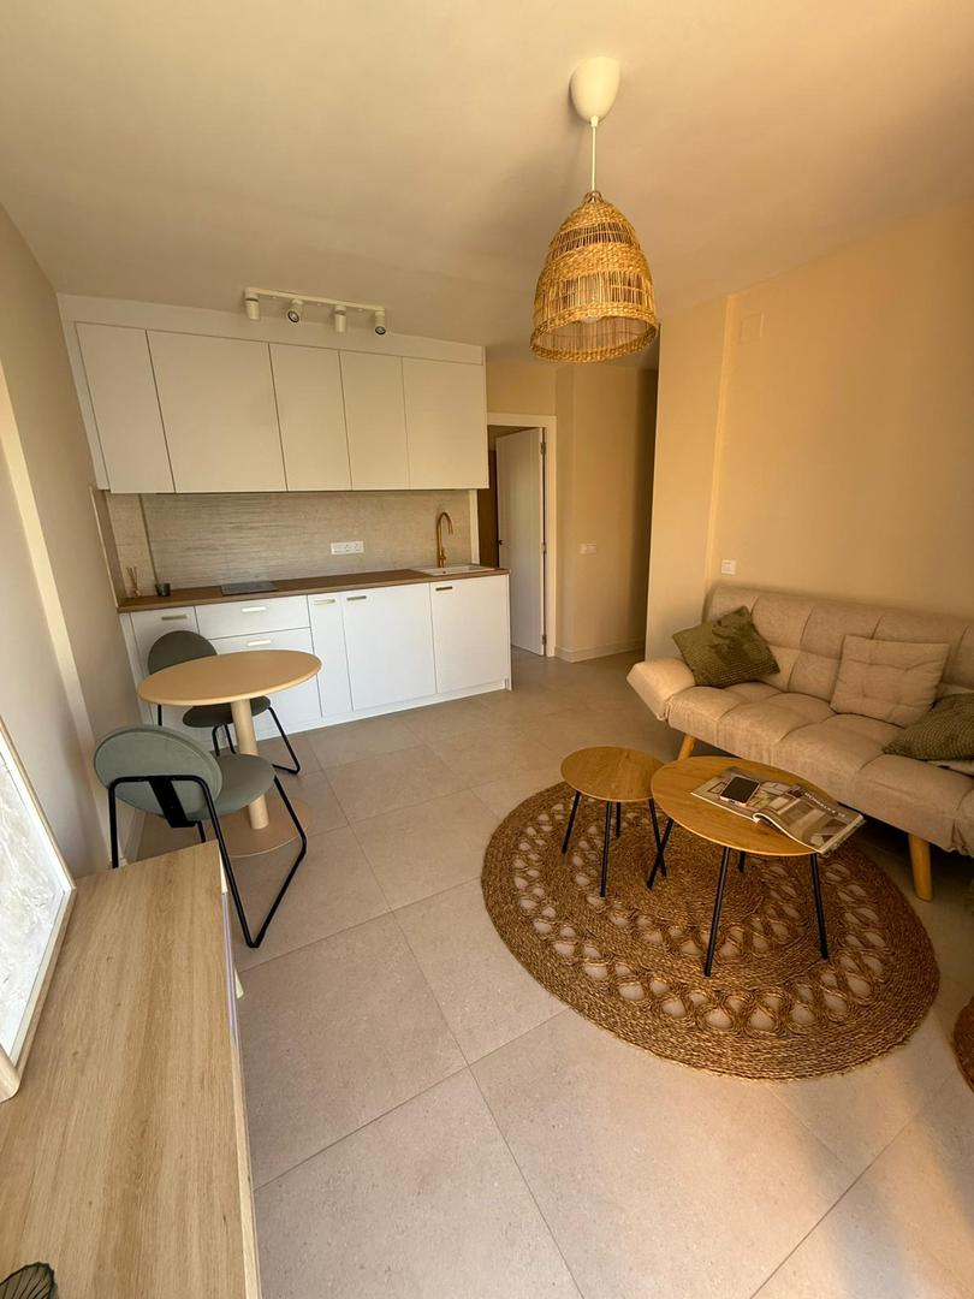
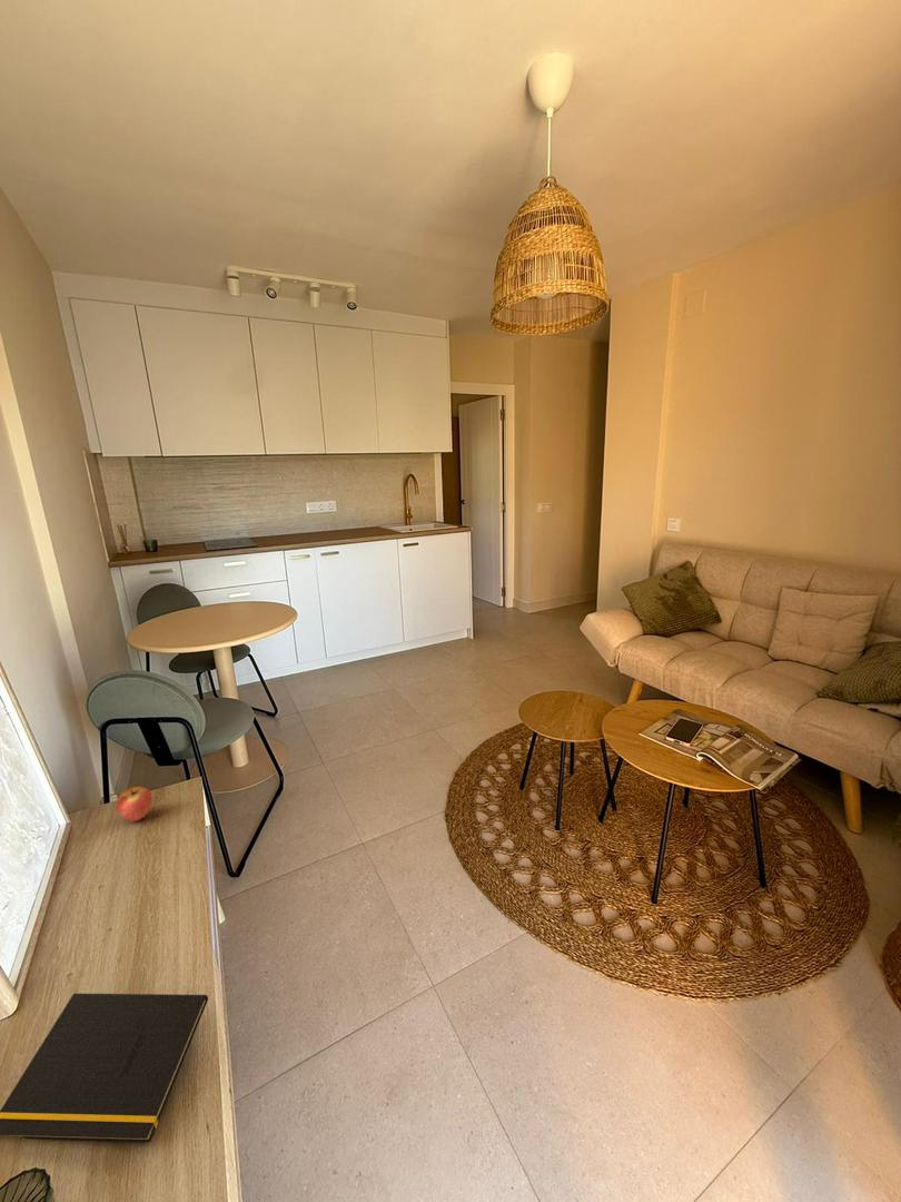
+ fruit [115,785,154,822]
+ notepad [0,992,209,1143]
